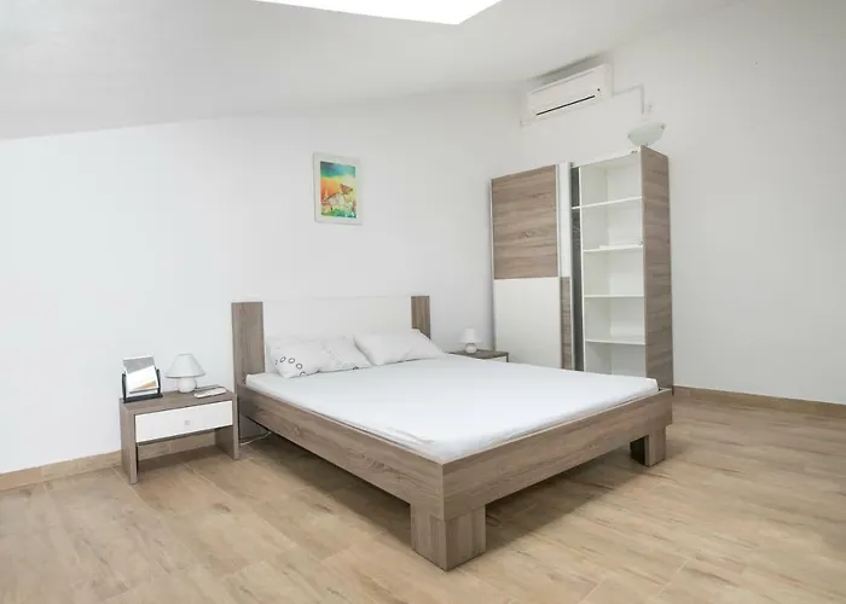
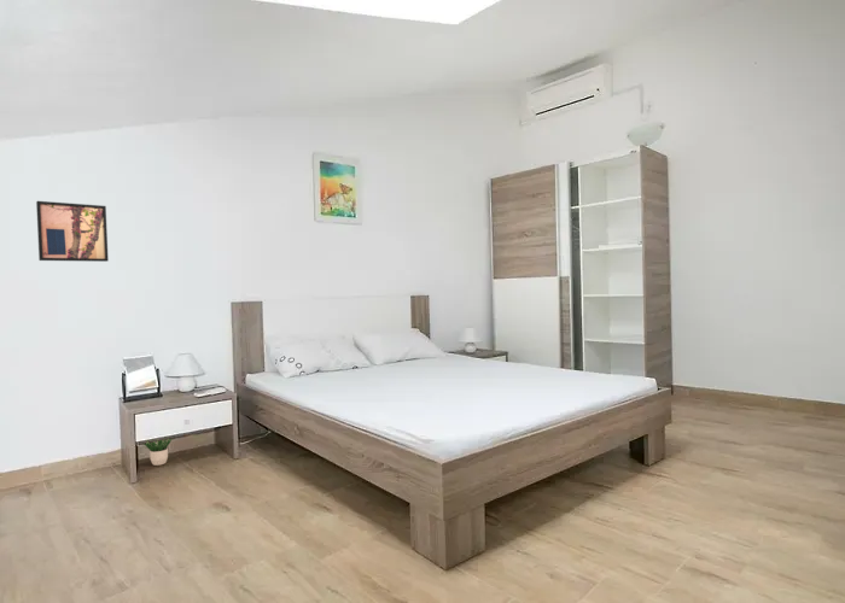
+ potted plant [144,438,173,467]
+ wall art [35,200,110,263]
